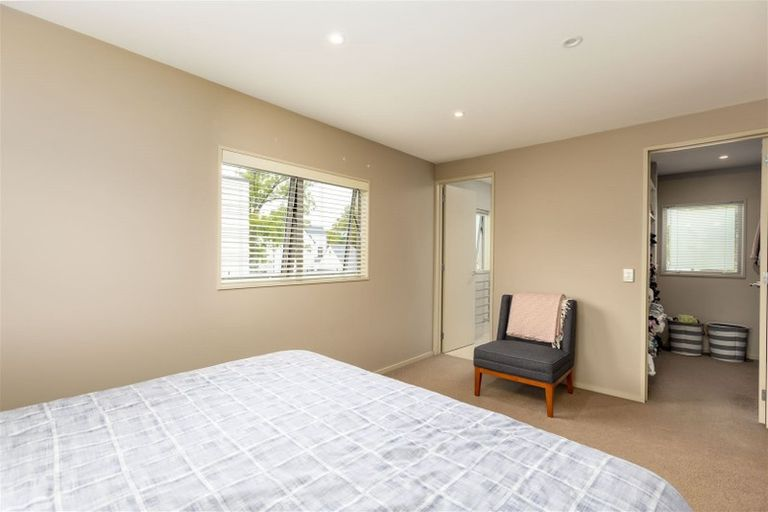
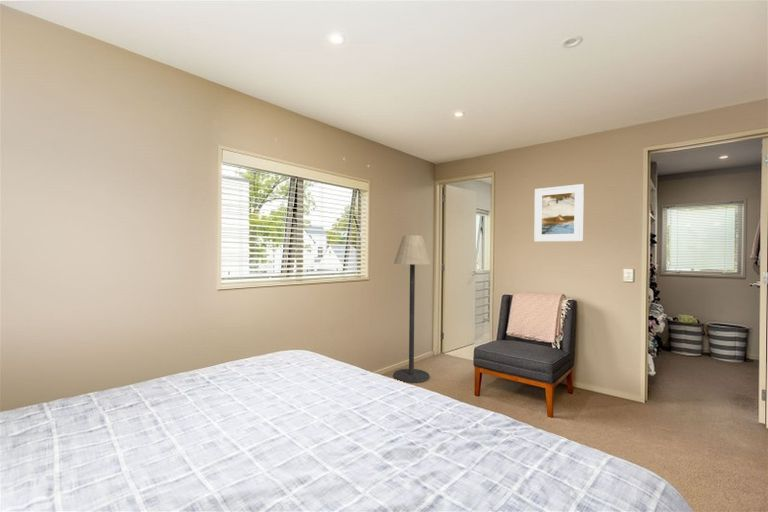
+ floor lamp [392,234,432,384]
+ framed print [533,183,585,243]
